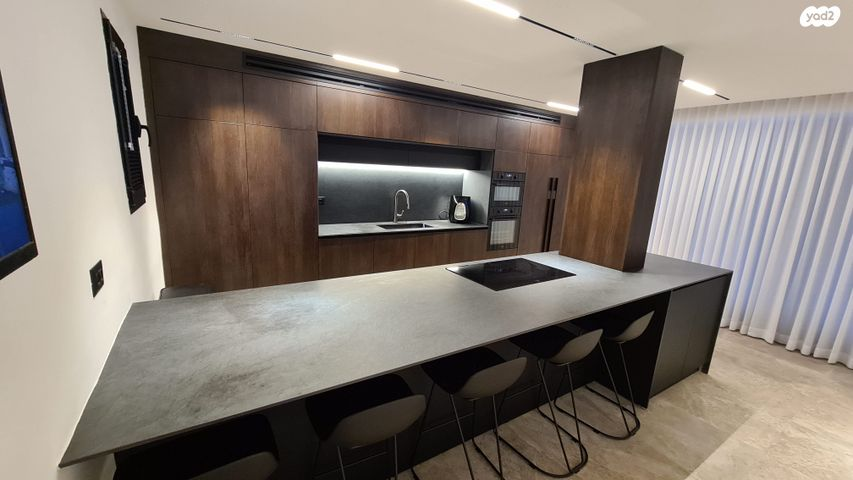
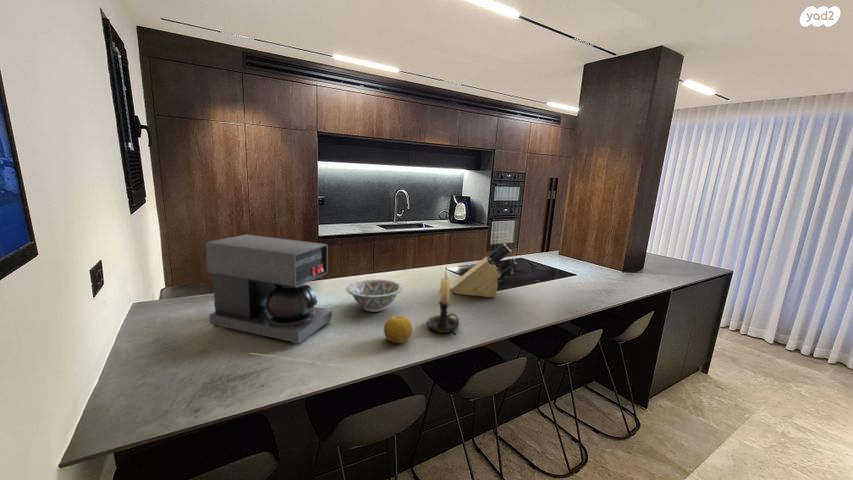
+ fruit [383,315,413,344]
+ knife block [451,243,517,299]
+ coffee maker [205,233,333,345]
+ candle holder [426,268,460,336]
+ decorative bowl [346,278,404,313]
